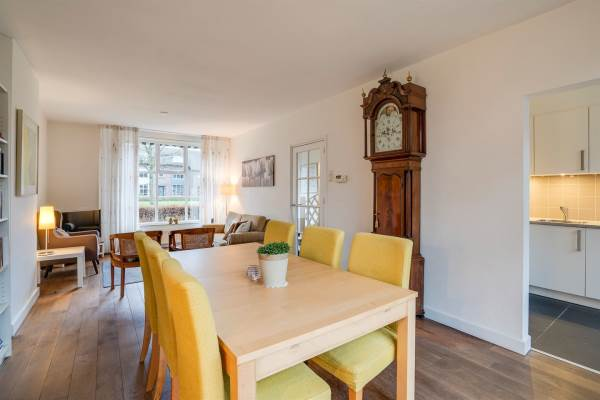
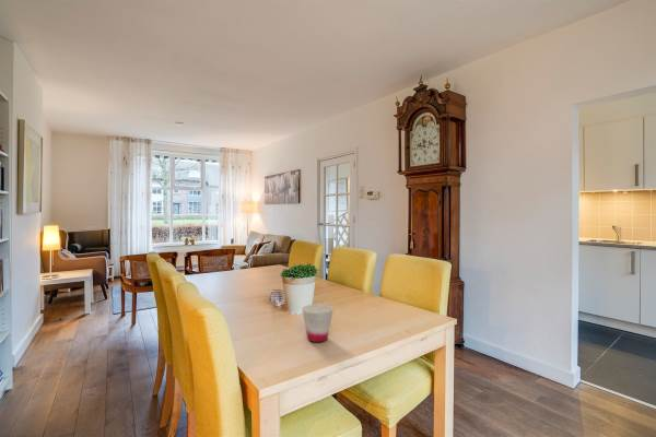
+ cup [301,304,335,343]
